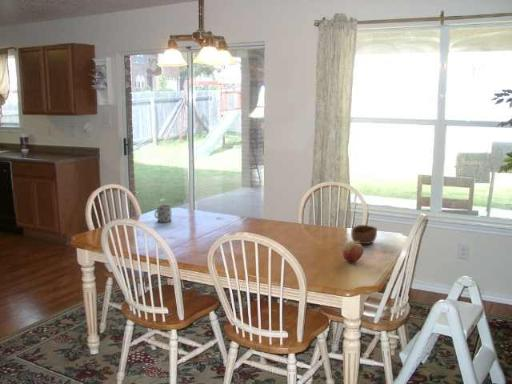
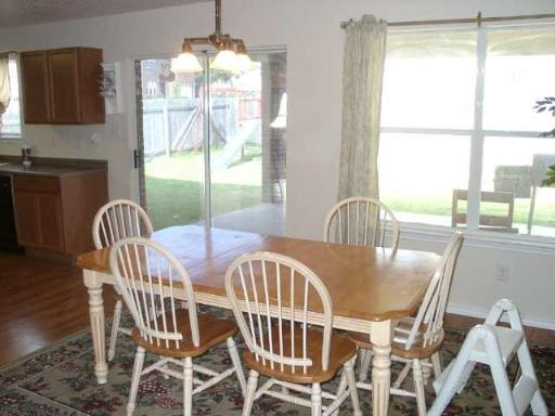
- bowl [350,224,378,245]
- mug [154,204,172,223]
- apple [342,240,364,263]
